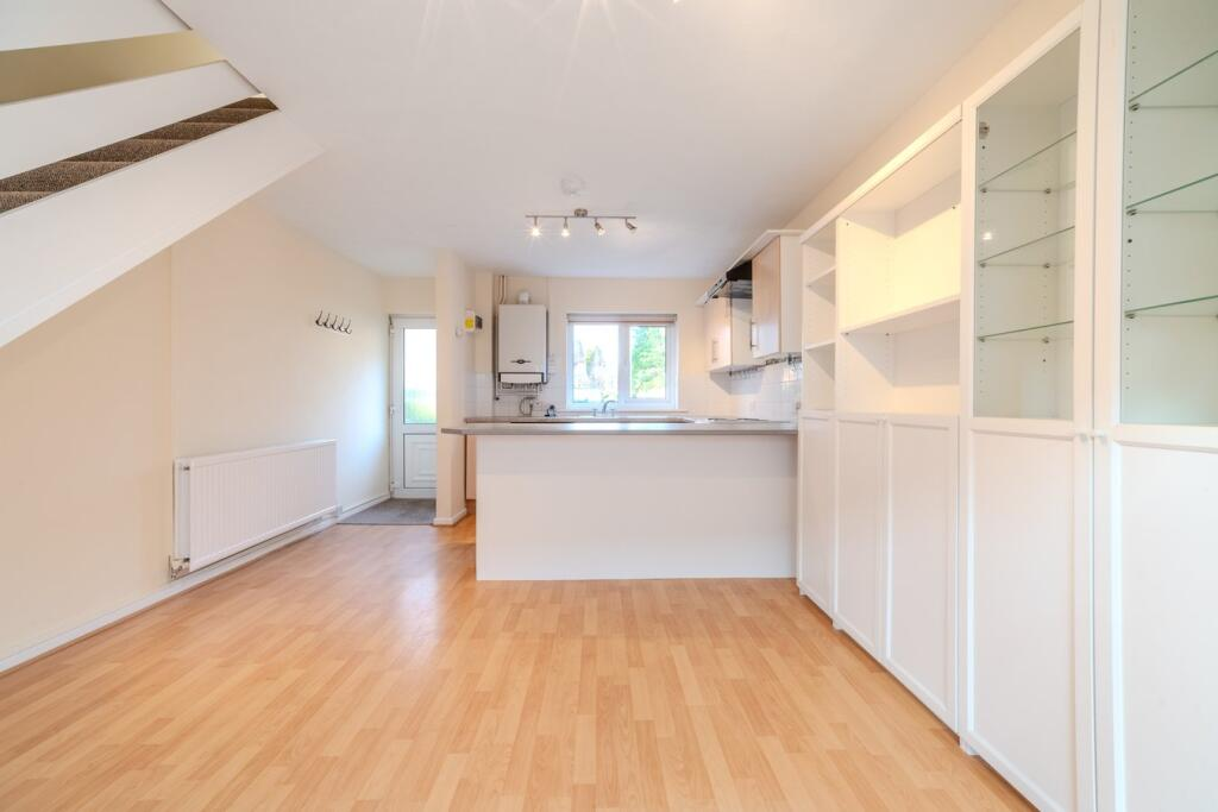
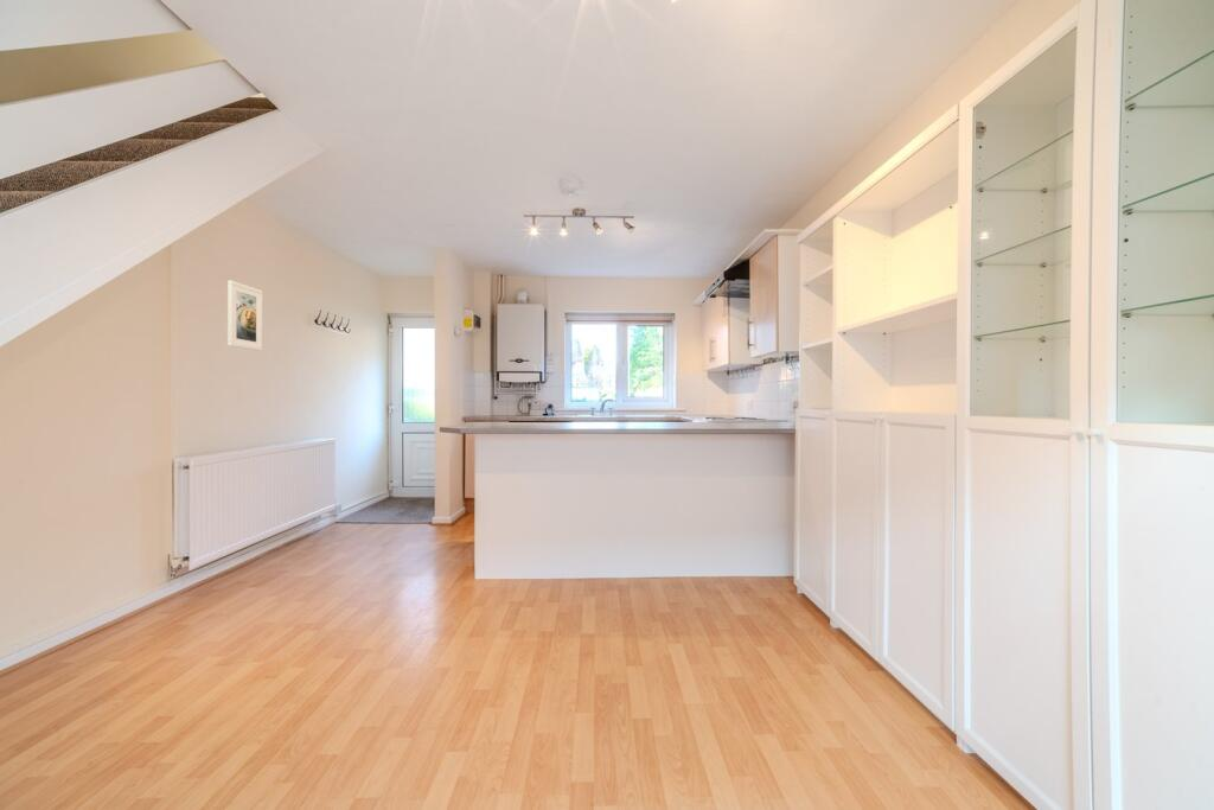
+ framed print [226,279,263,352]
